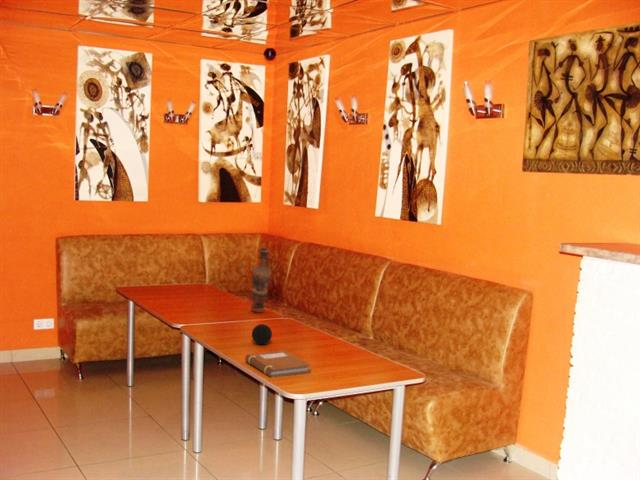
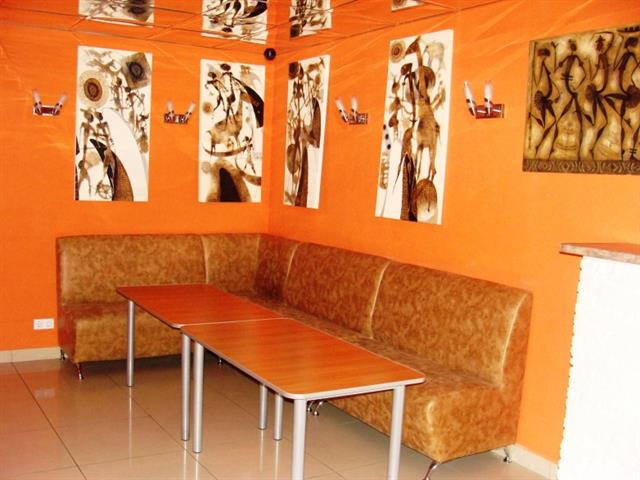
- vase [250,247,273,314]
- notebook [244,349,312,378]
- decorative ball [251,323,273,345]
